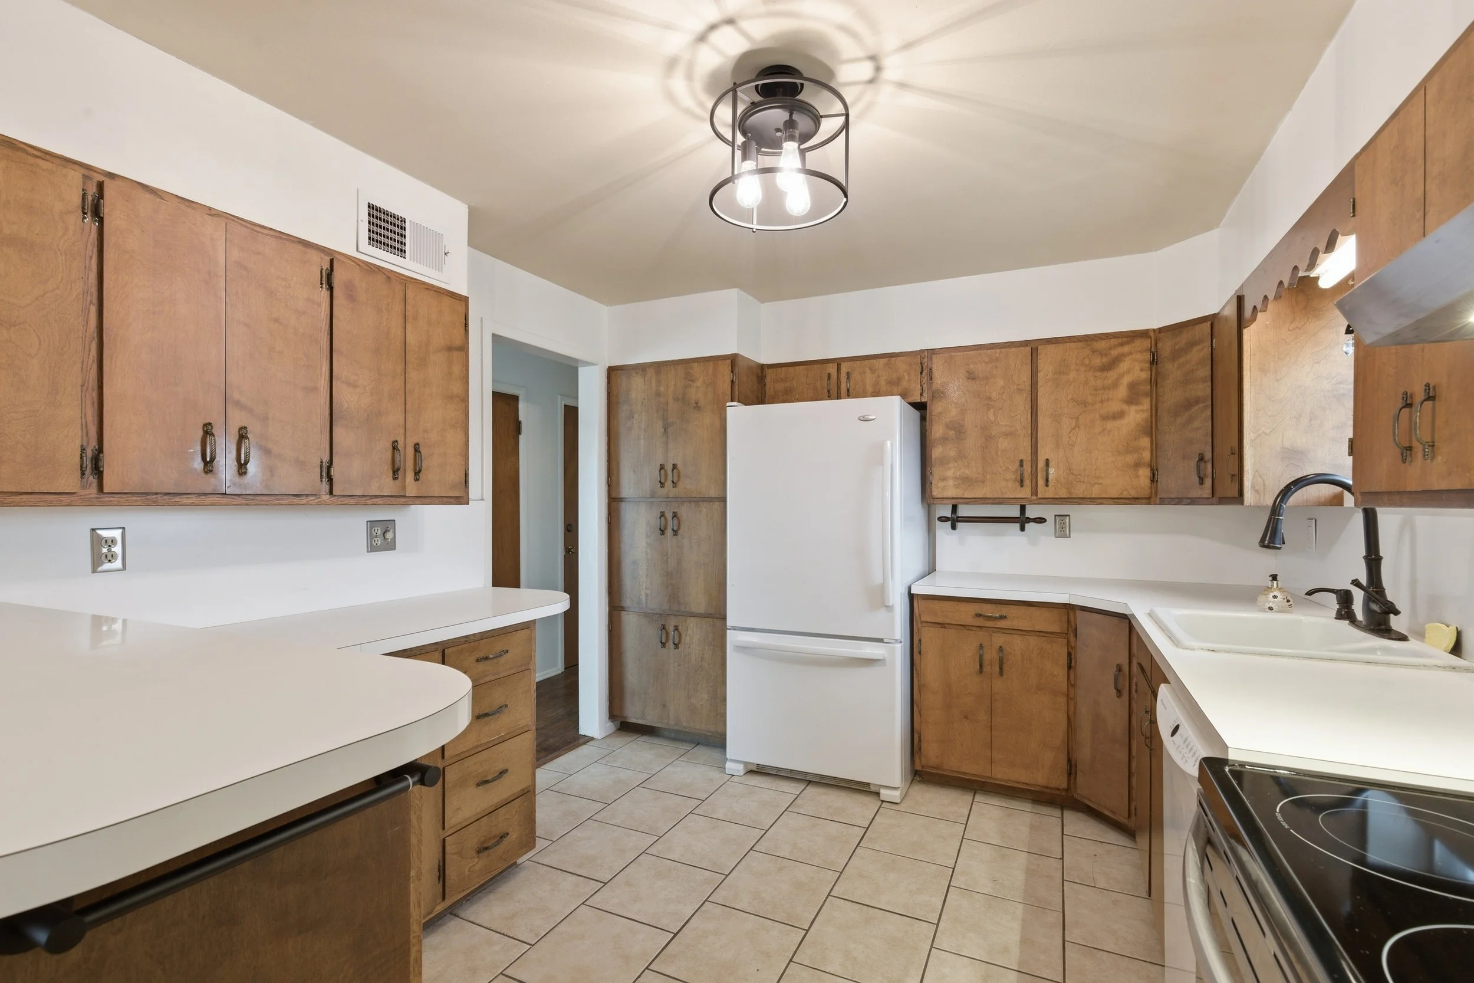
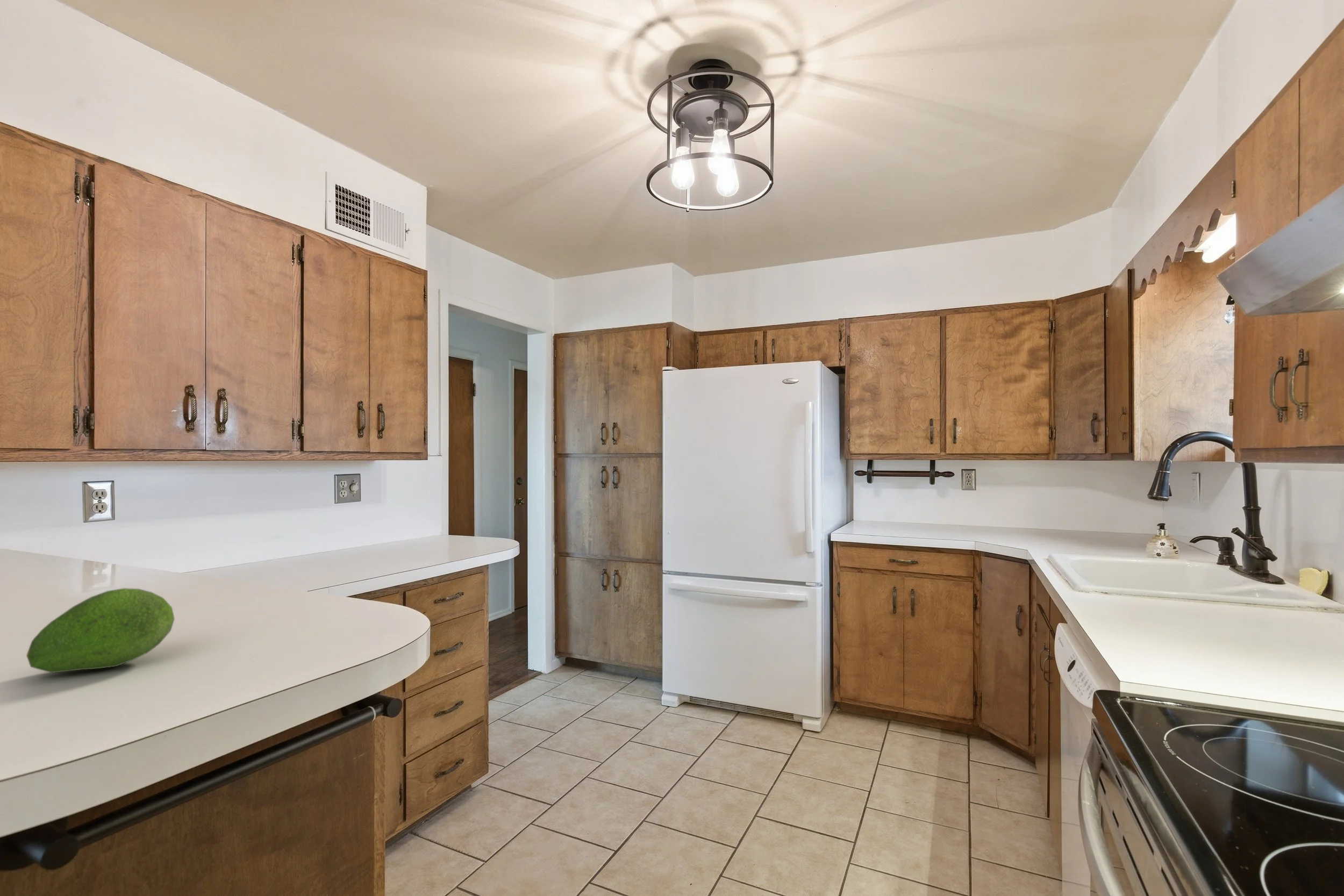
+ fruit [26,587,175,673]
